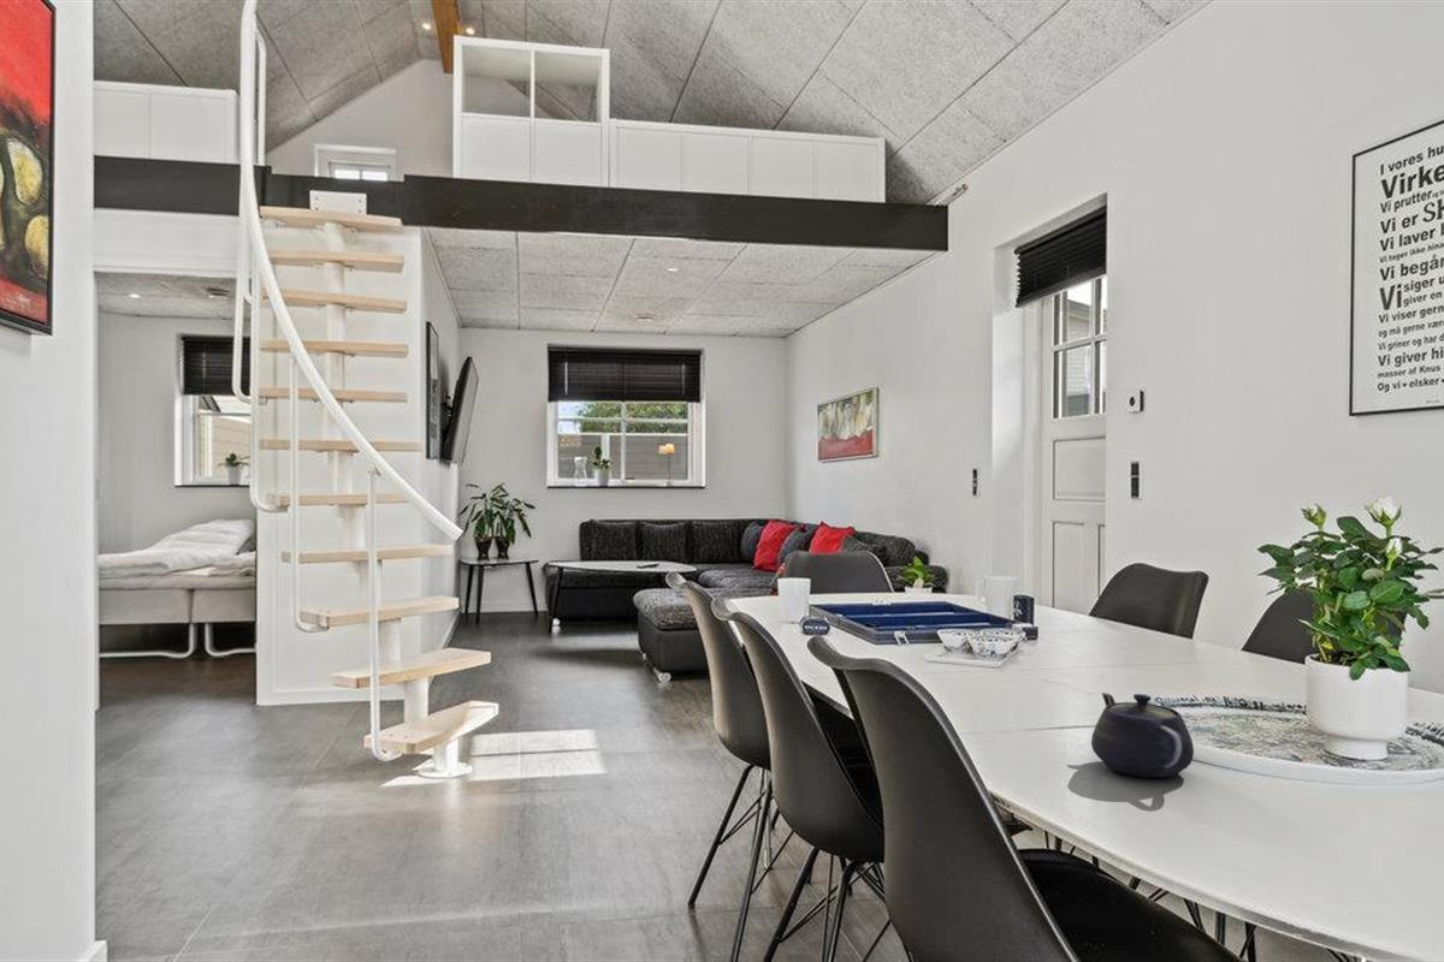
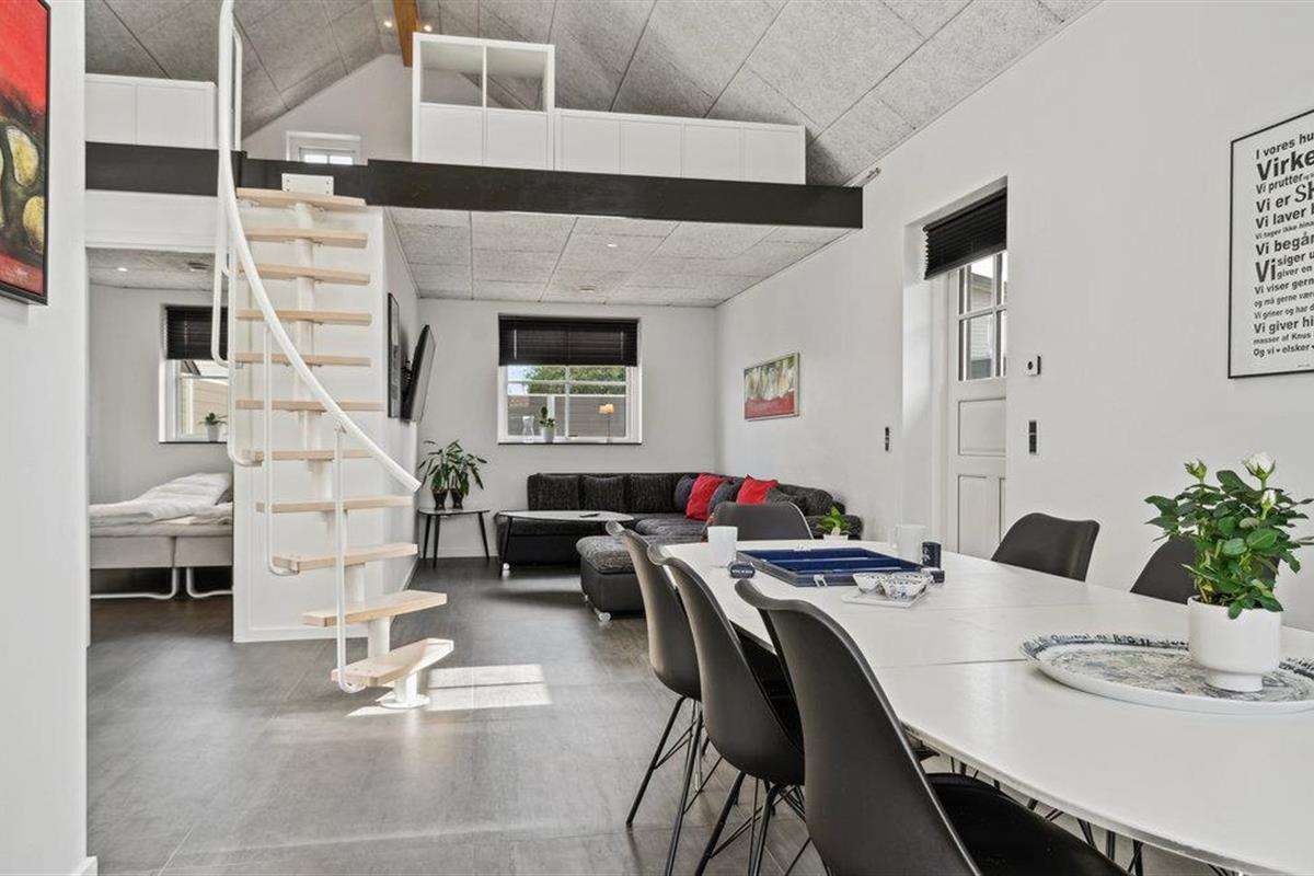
- teapot [1090,691,1195,778]
